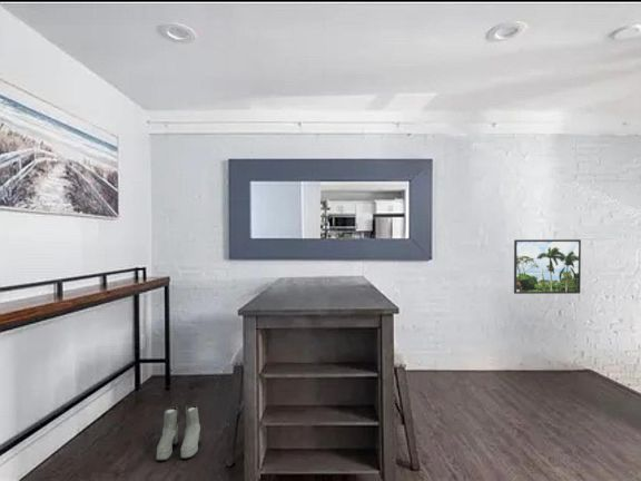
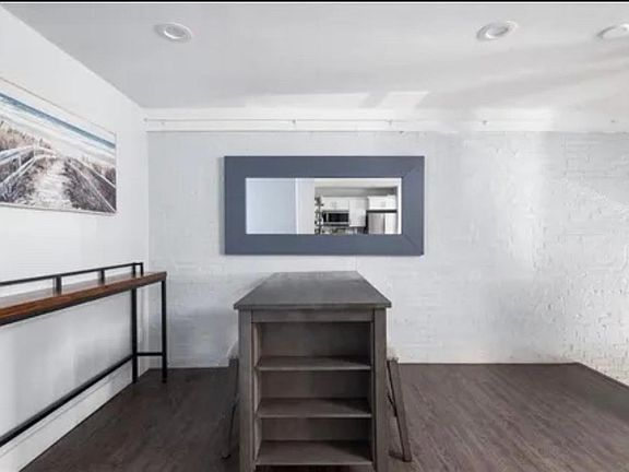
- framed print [513,238,582,295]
- boots [156,404,201,461]
